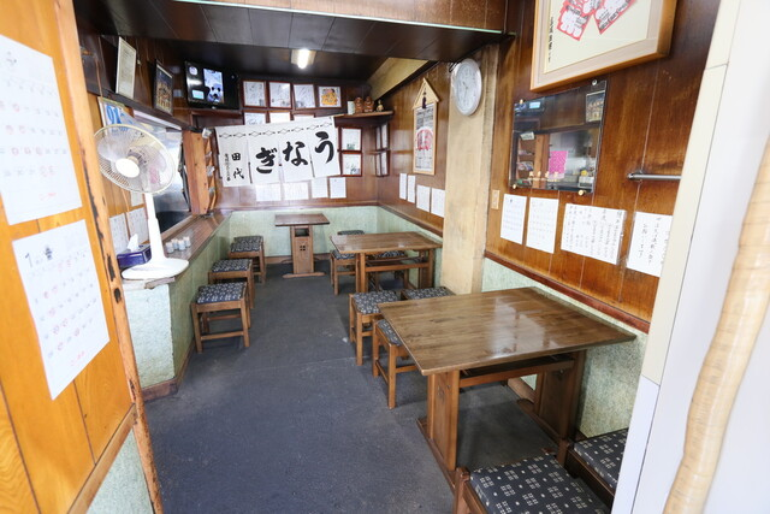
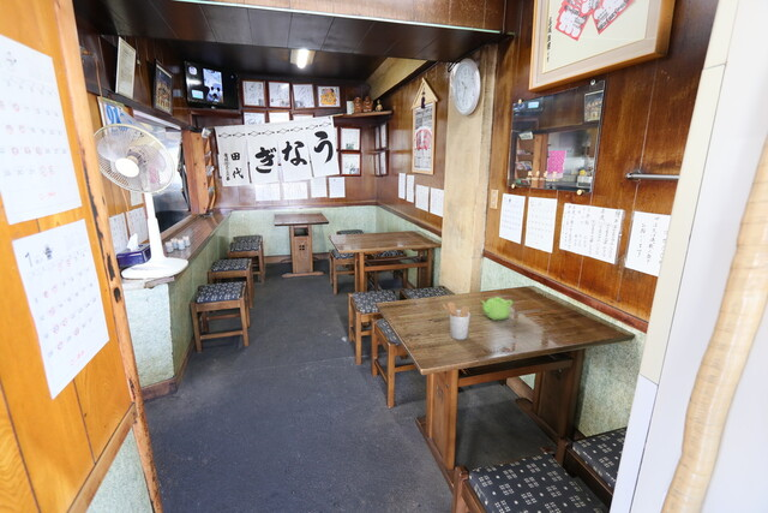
+ utensil holder [442,302,472,341]
+ teapot [480,296,514,321]
